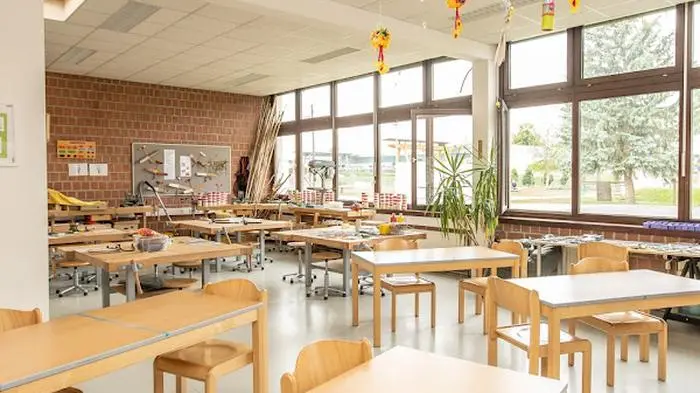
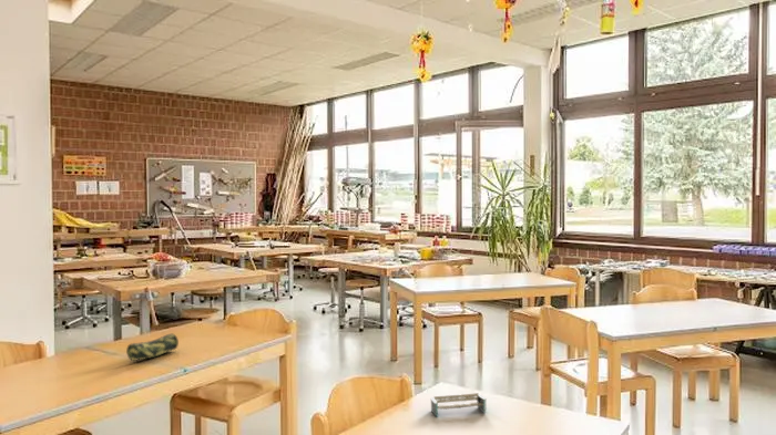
+ shelf [430,392,487,417]
+ pencil case [125,333,180,362]
